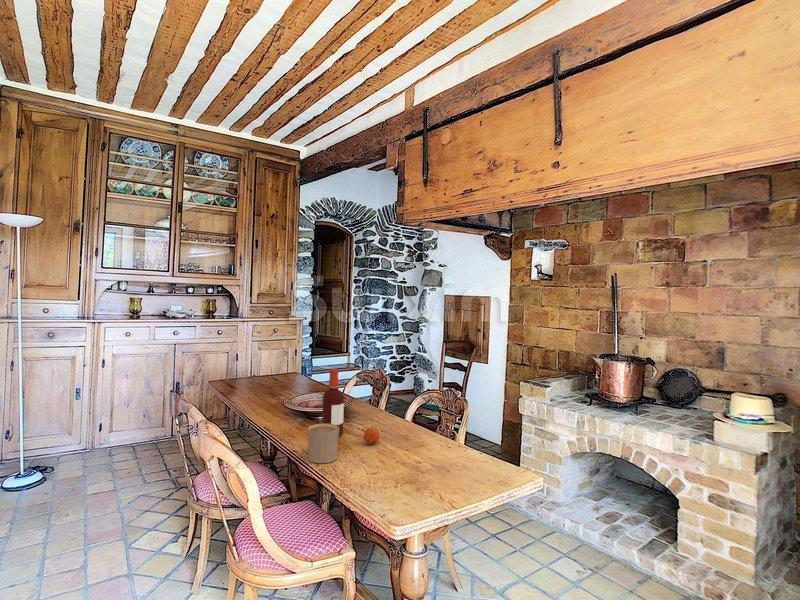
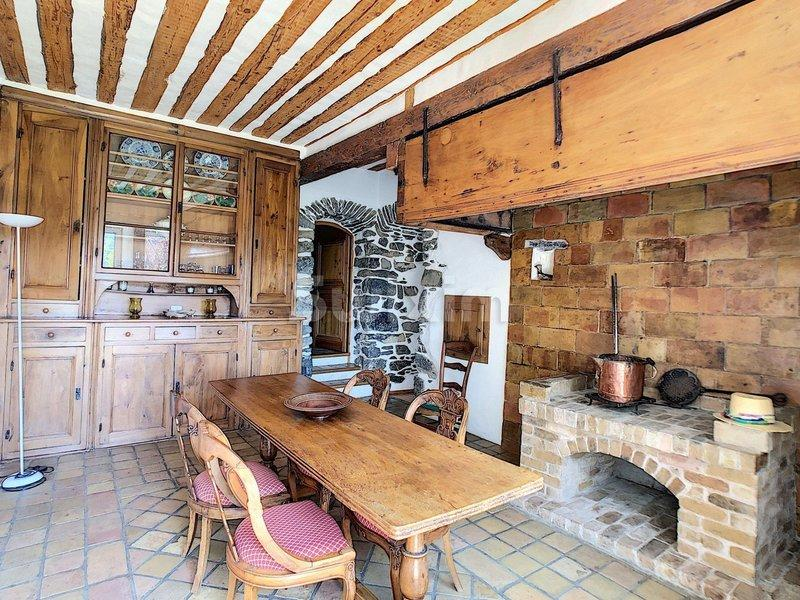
- fruit [363,425,381,446]
- cup [306,423,339,464]
- bottle [321,368,345,436]
